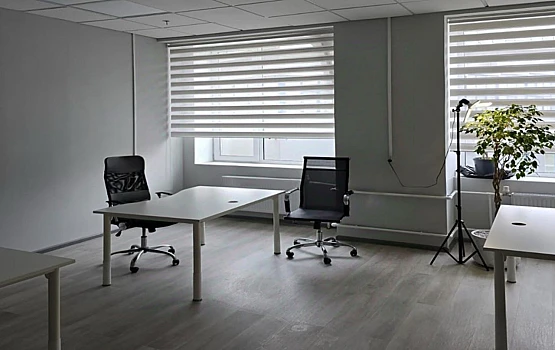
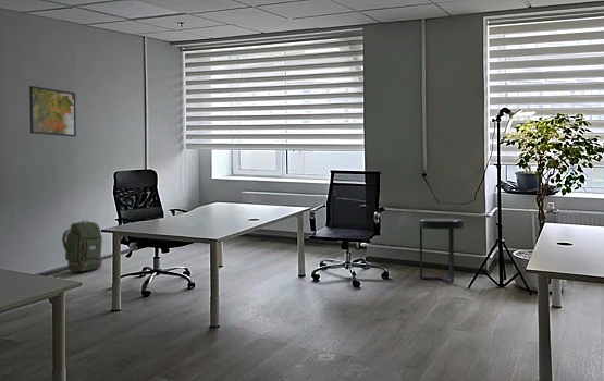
+ side table [418,218,465,284]
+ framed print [28,85,77,137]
+ backpack [61,220,103,273]
